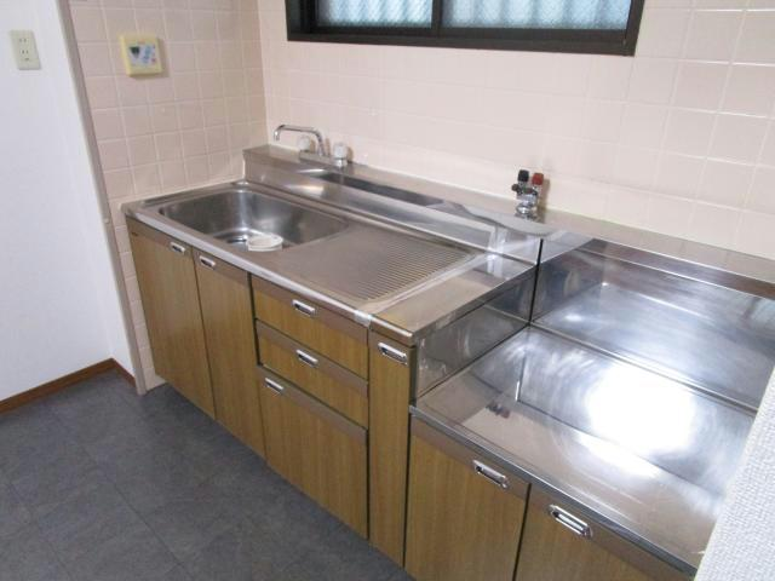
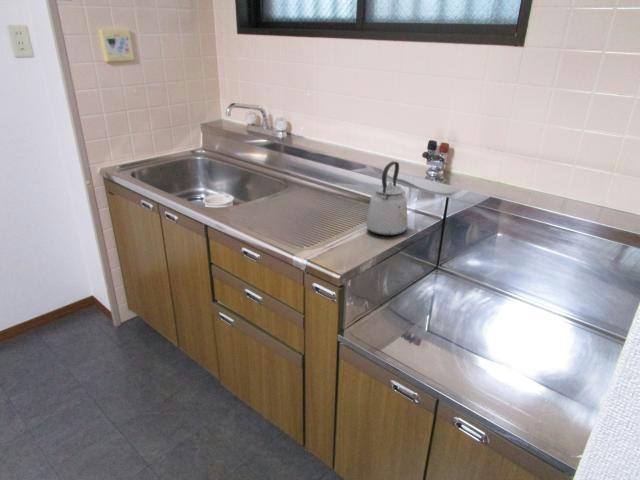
+ kettle [365,160,408,237]
